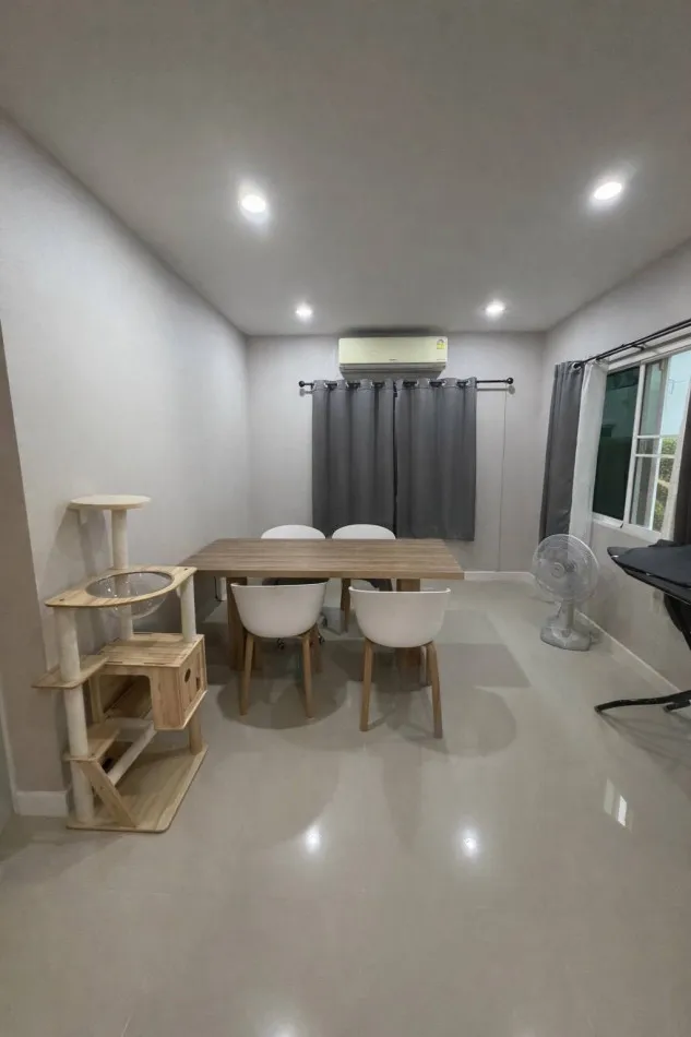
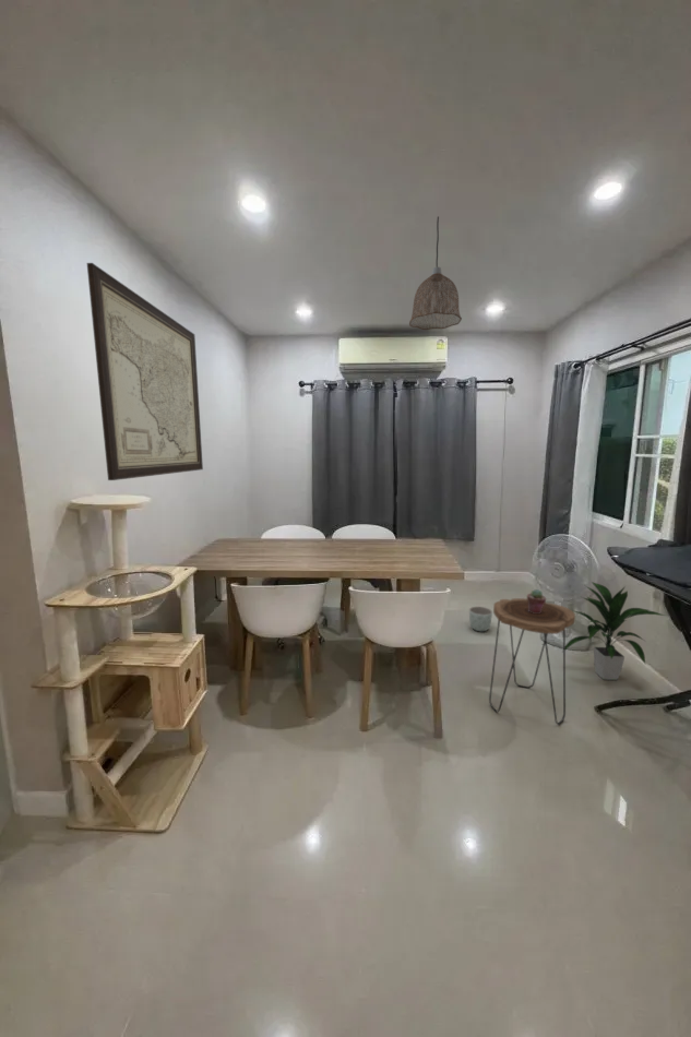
+ side table [488,597,576,726]
+ planter [468,606,493,632]
+ indoor plant [565,581,666,681]
+ pendant lamp [408,215,463,331]
+ potted succulent [526,588,547,613]
+ wall art [86,262,204,481]
